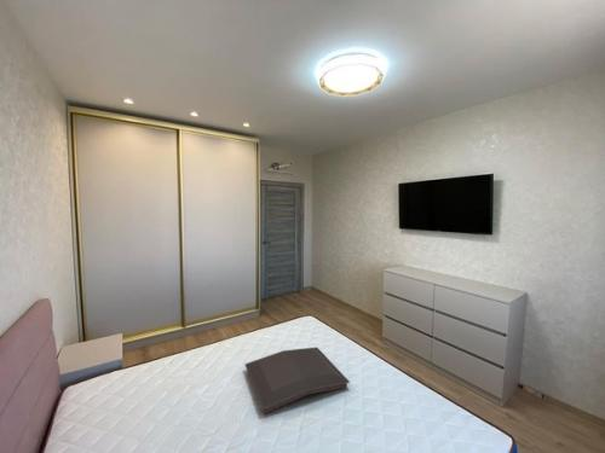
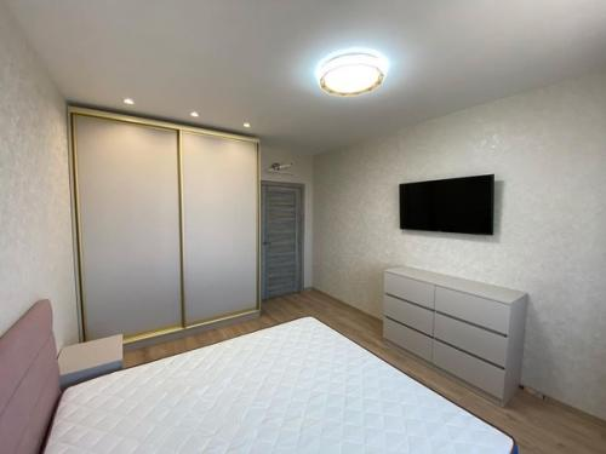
- serving tray [244,345,351,416]
